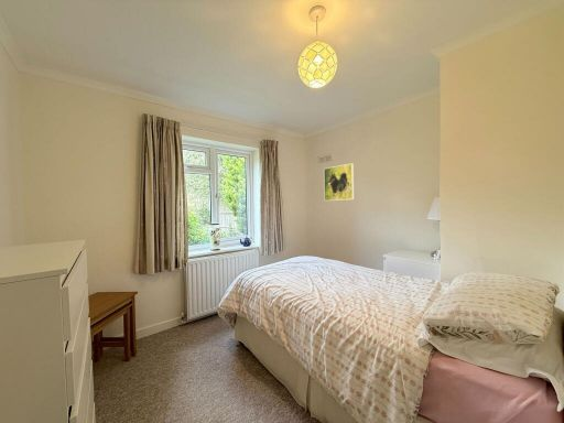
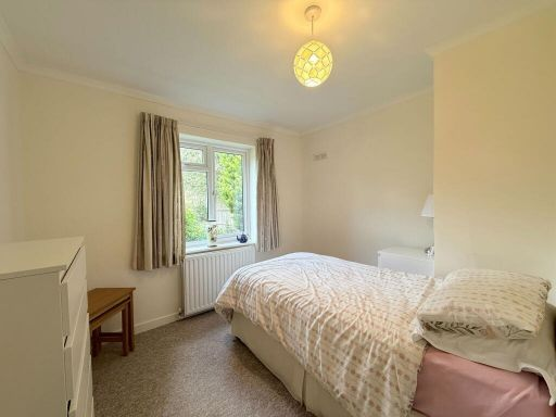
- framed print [323,162,355,202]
